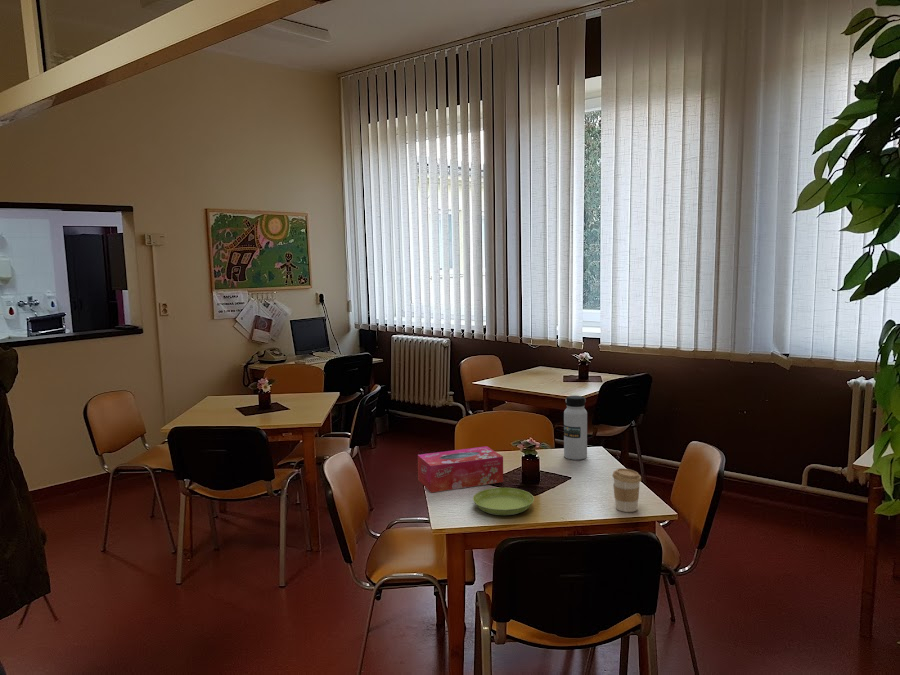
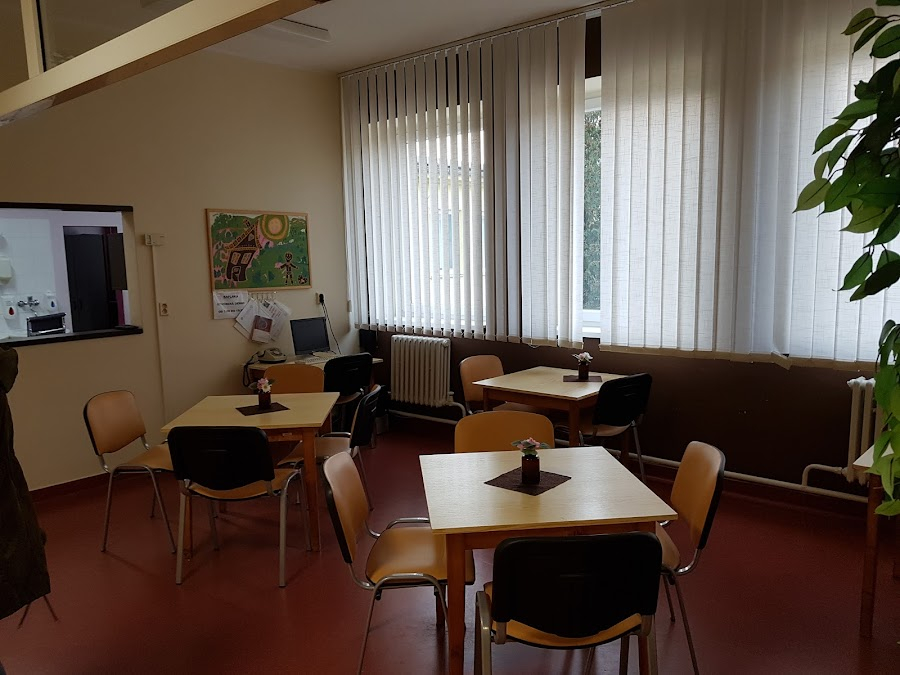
- tissue box [417,445,504,493]
- coffee cup [611,467,642,513]
- water bottle [563,395,588,461]
- saucer [472,487,535,516]
